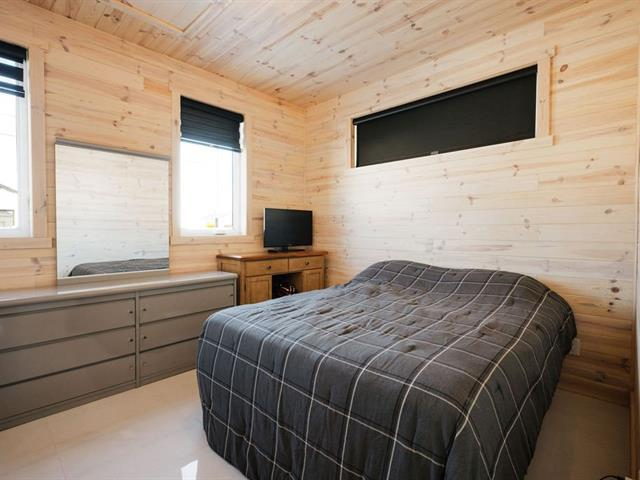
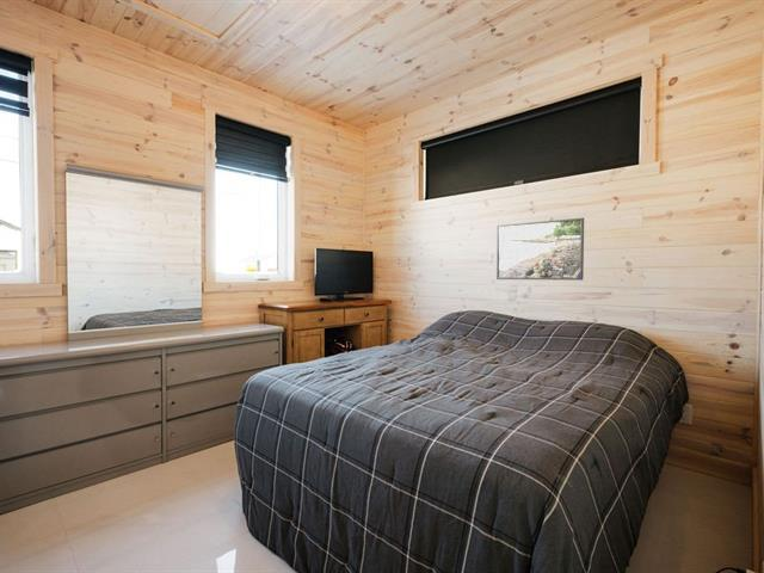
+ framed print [495,217,585,281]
